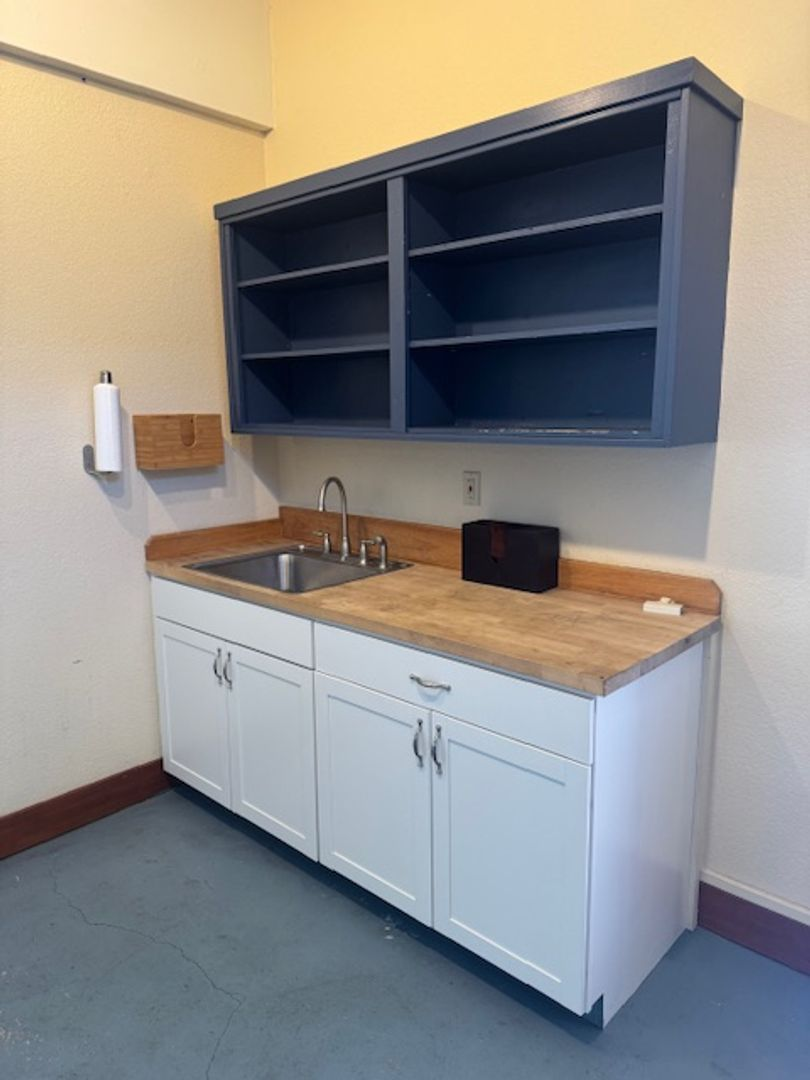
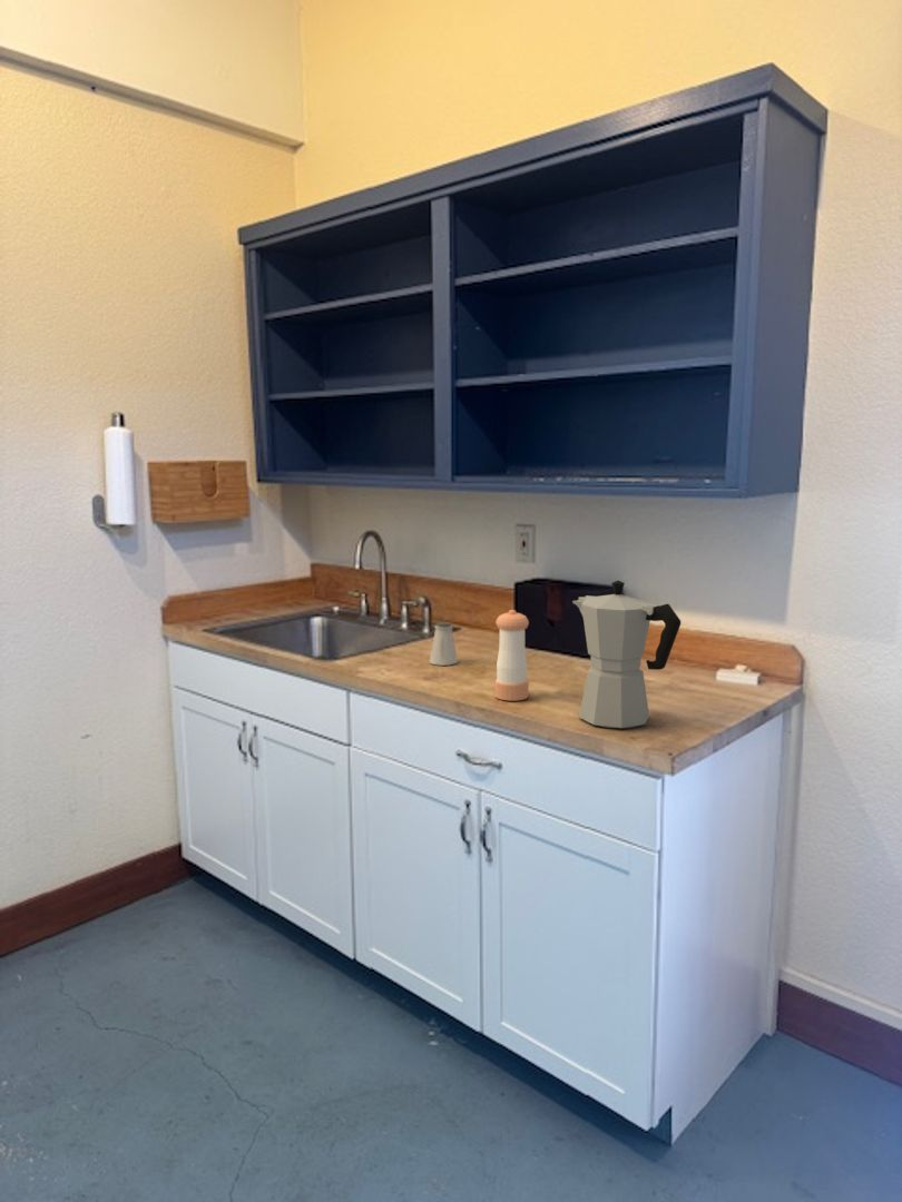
+ moka pot [571,580,682,729]
+ pepper shaker [494,609,530,702]
+ saltshaker [429,621,459,667]
